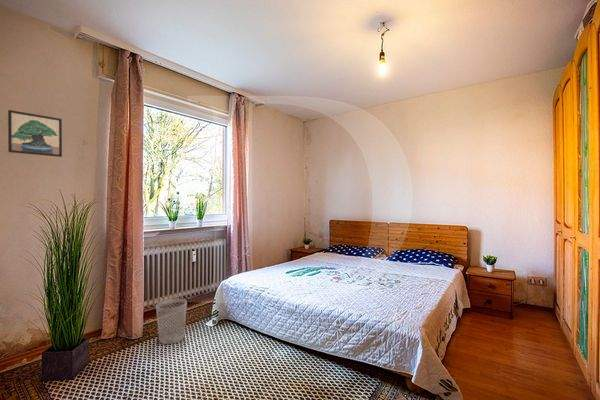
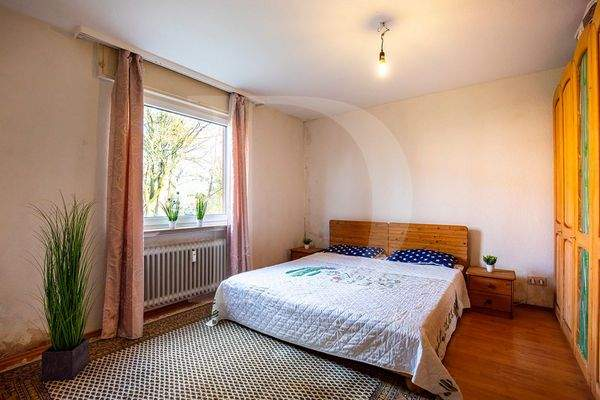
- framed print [7,109,63,158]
- wastebasket [155,298,188,345]
